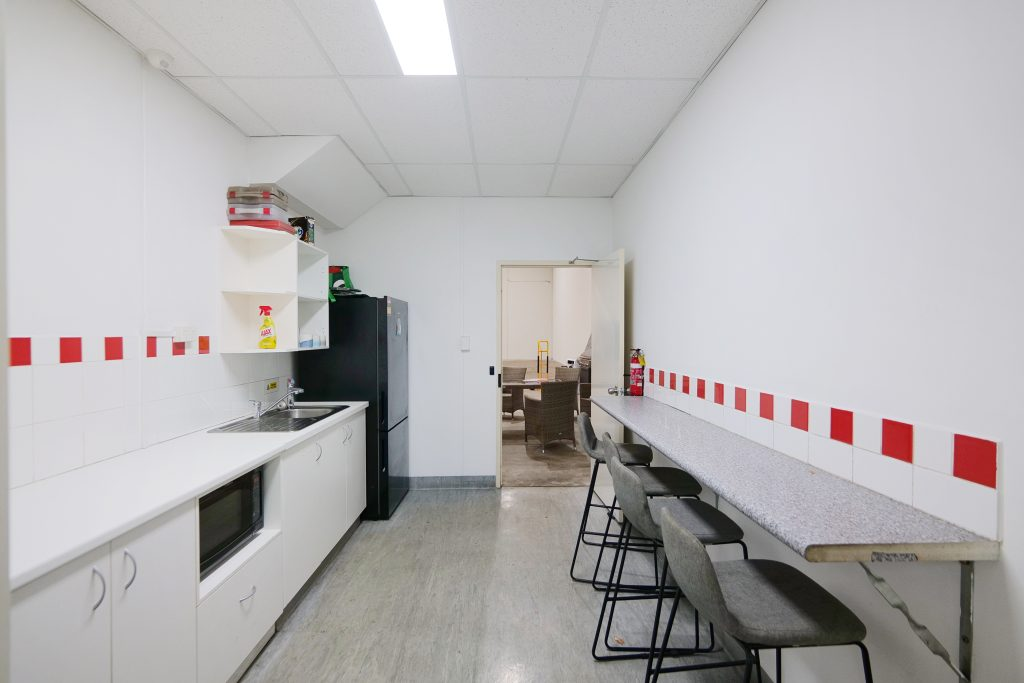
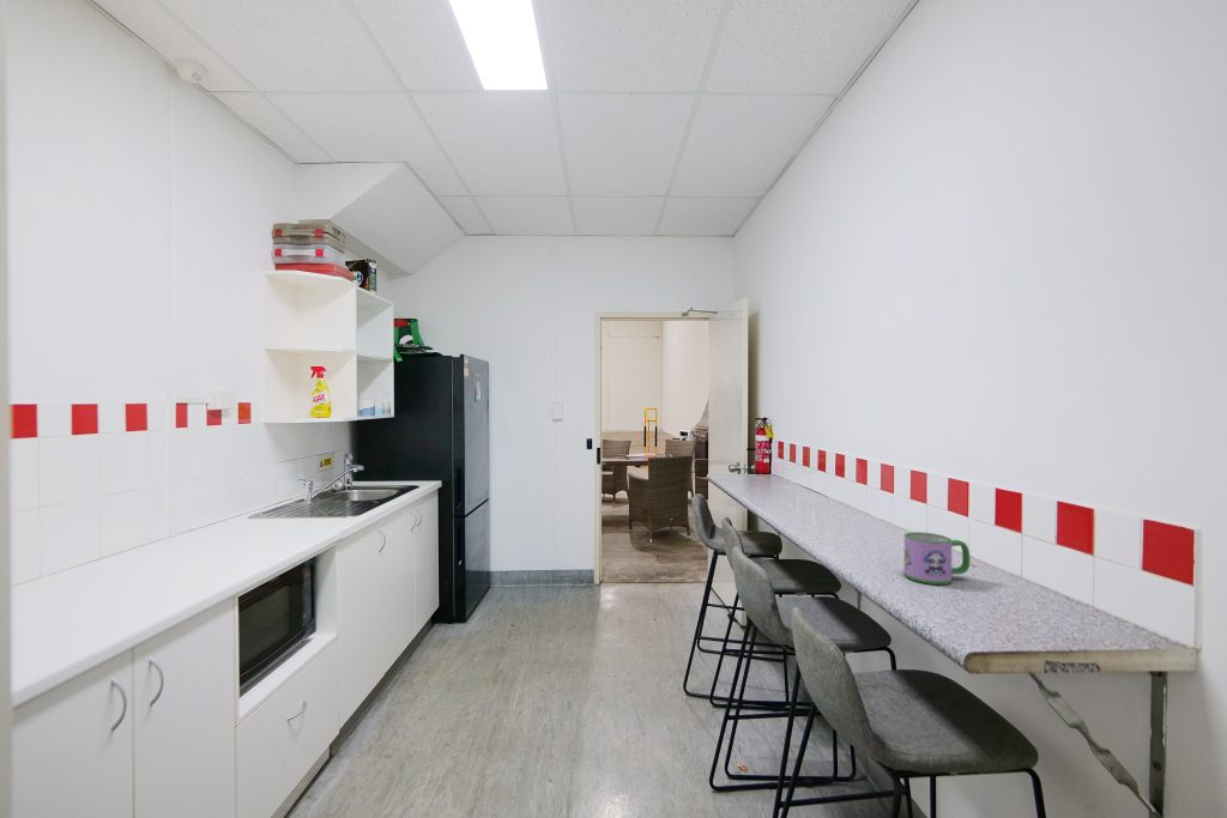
+ mug [902,531,972,586]
